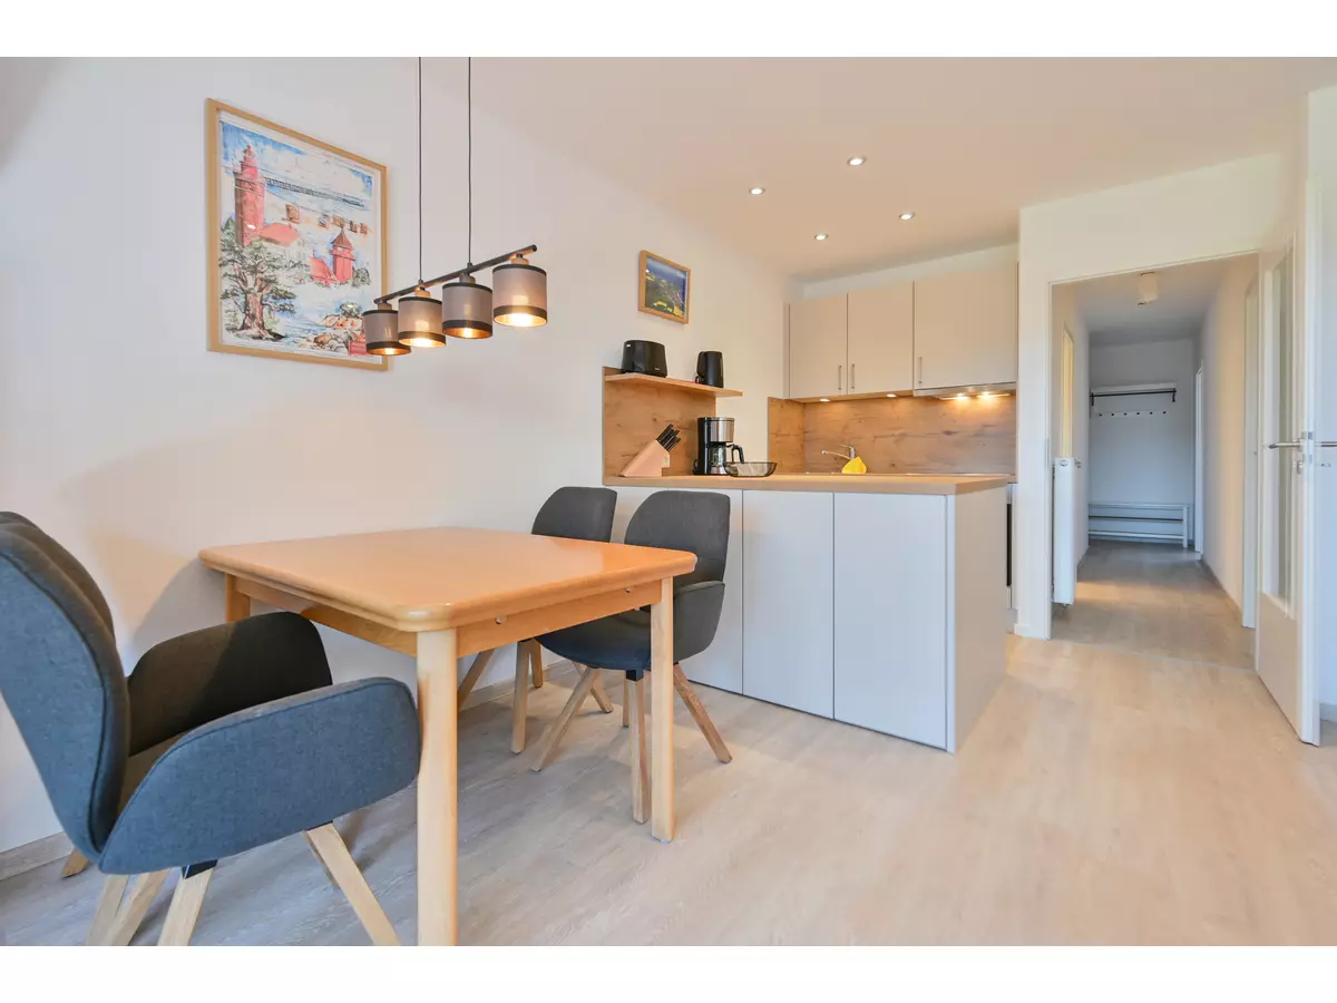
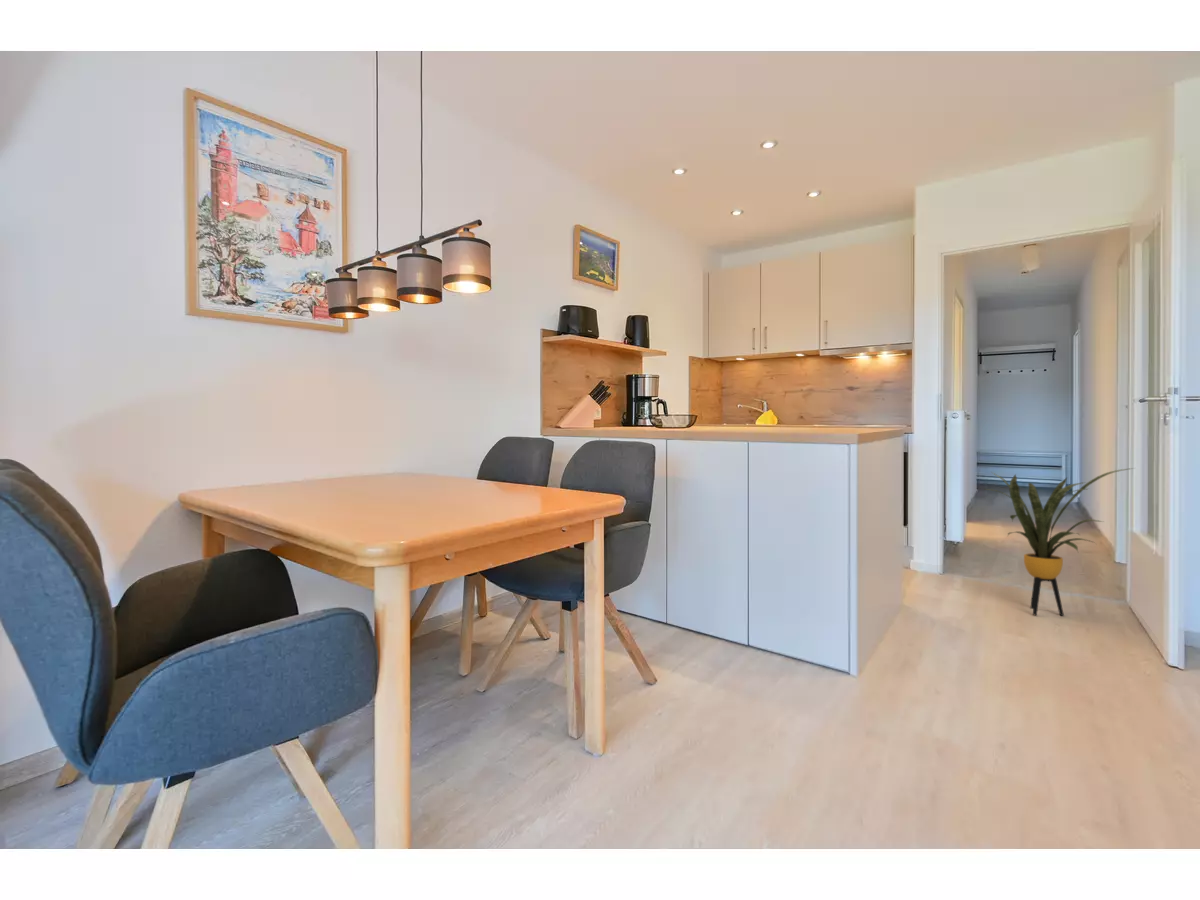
+ house plant [977,467,1135,617]
